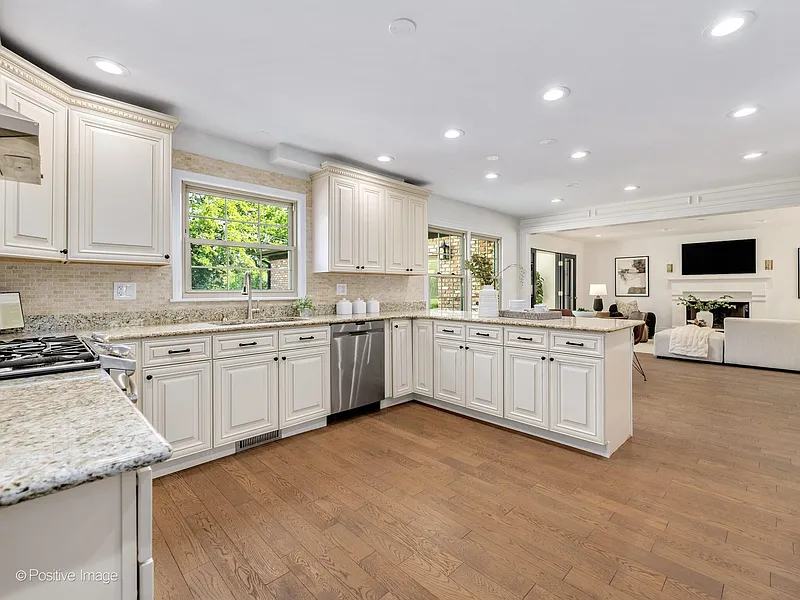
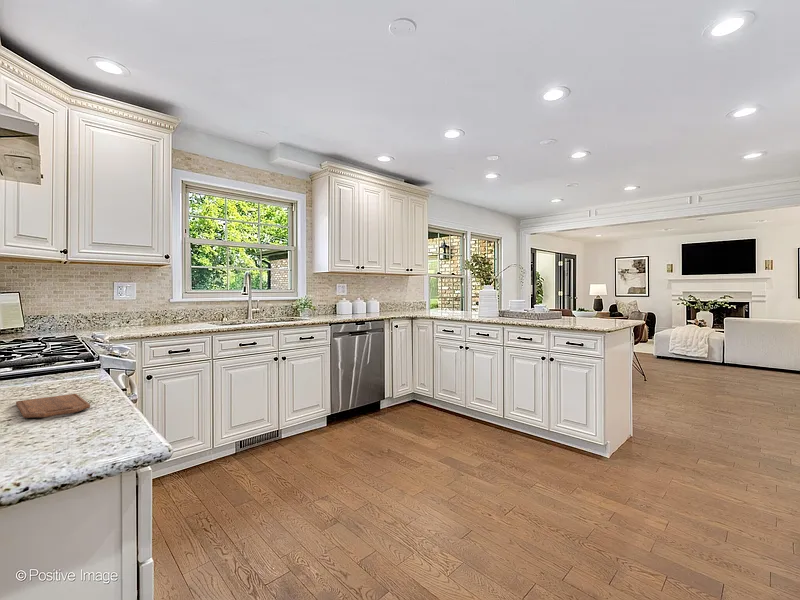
+ cutting board [15,393,91,419]
